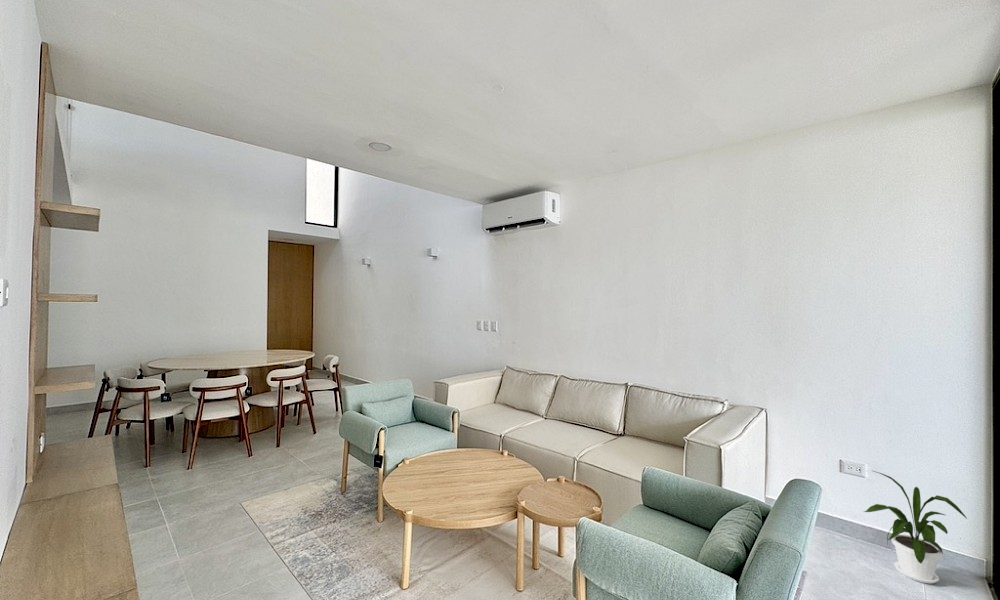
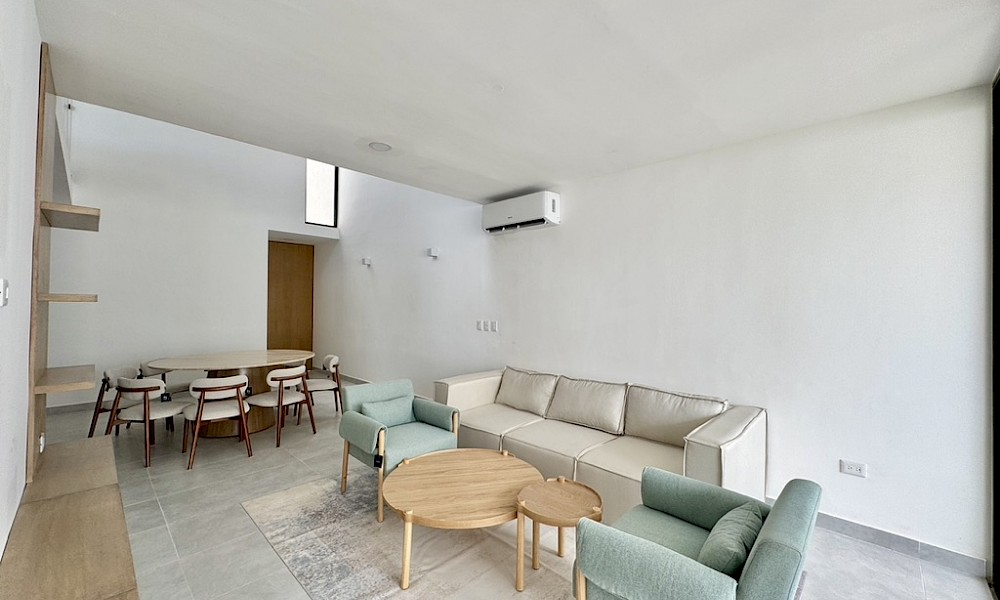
- house plant [863,469,968,585]
